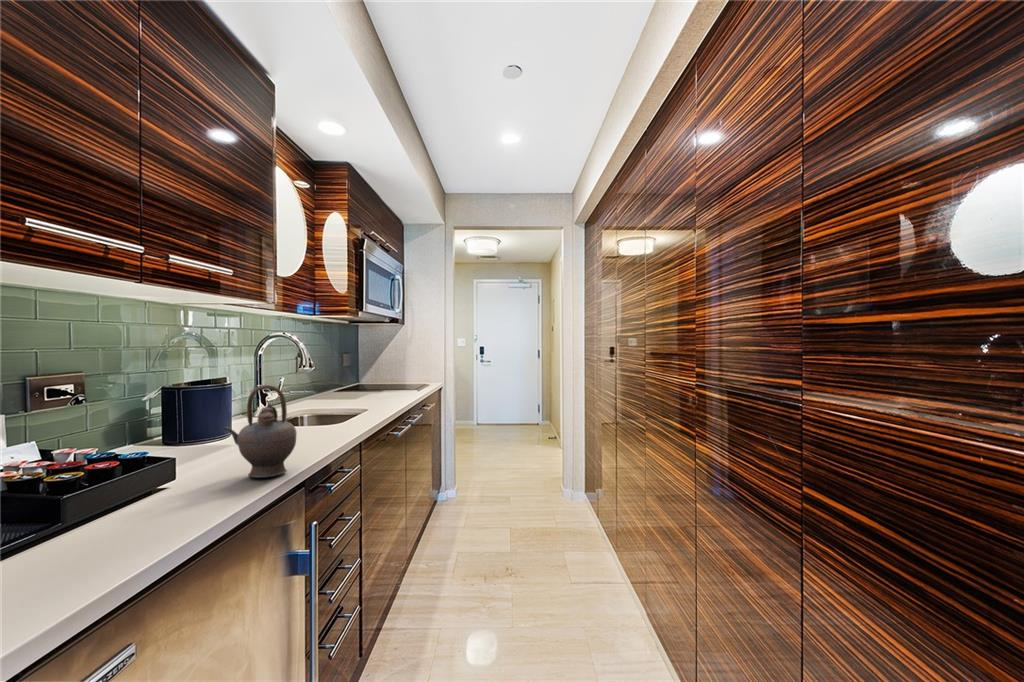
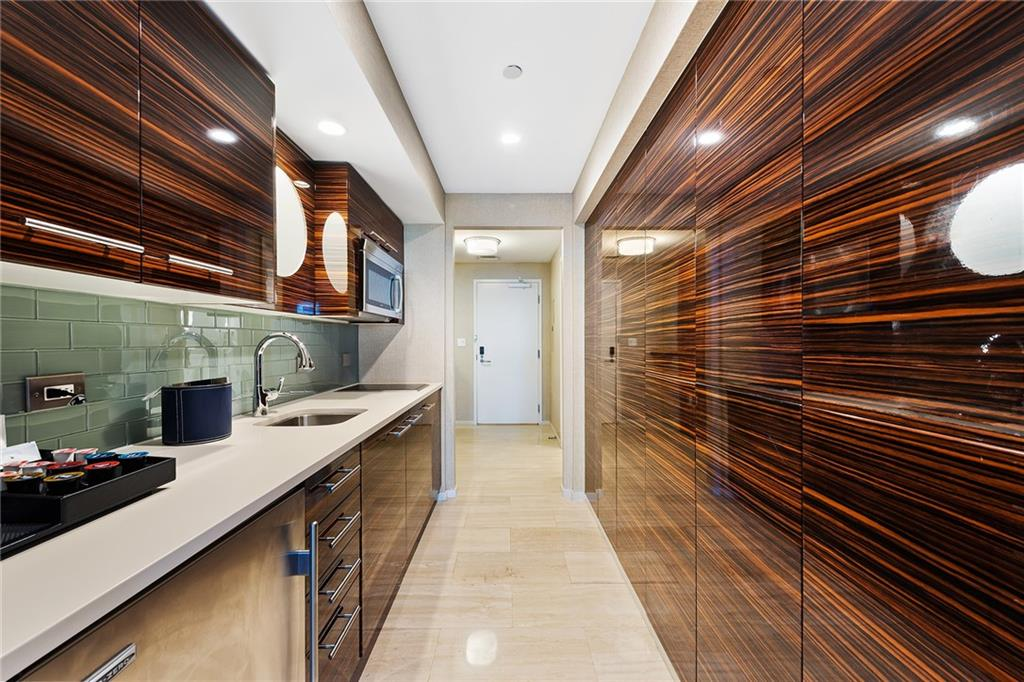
- teapot [222,384,298,479]
